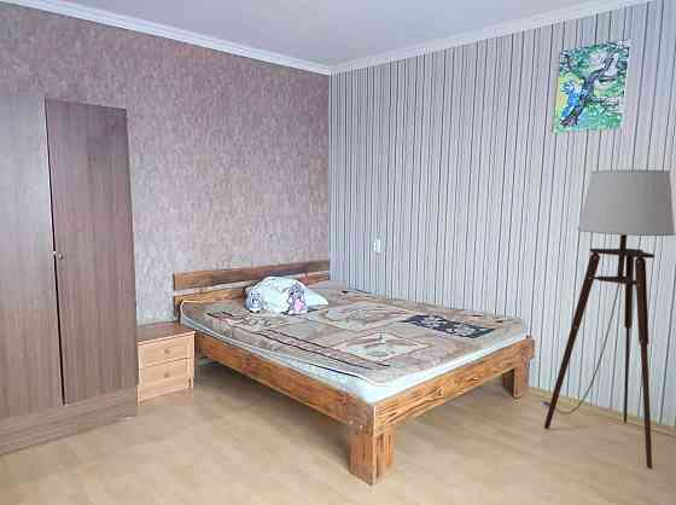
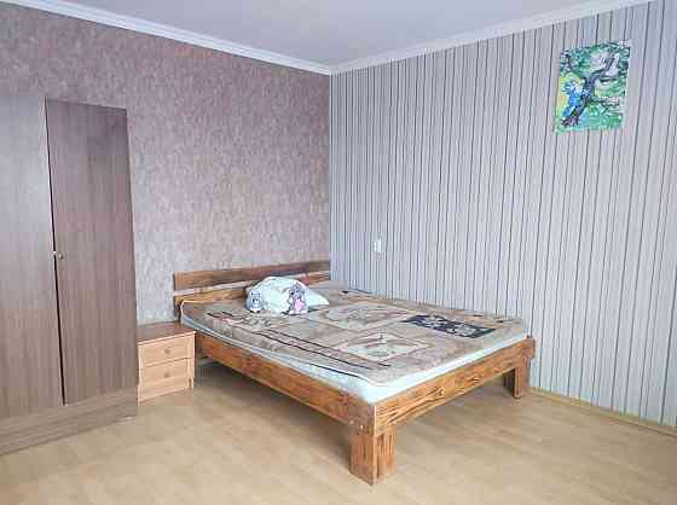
- floor lamp [541,169,676,470]
